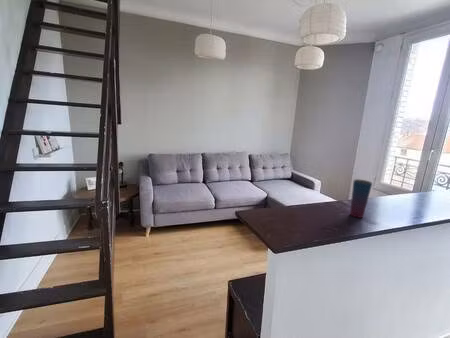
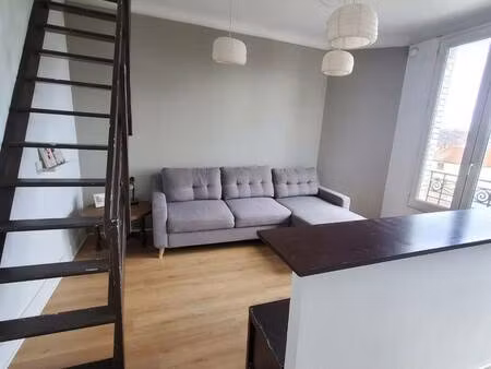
- cup [349,178,373,219]
